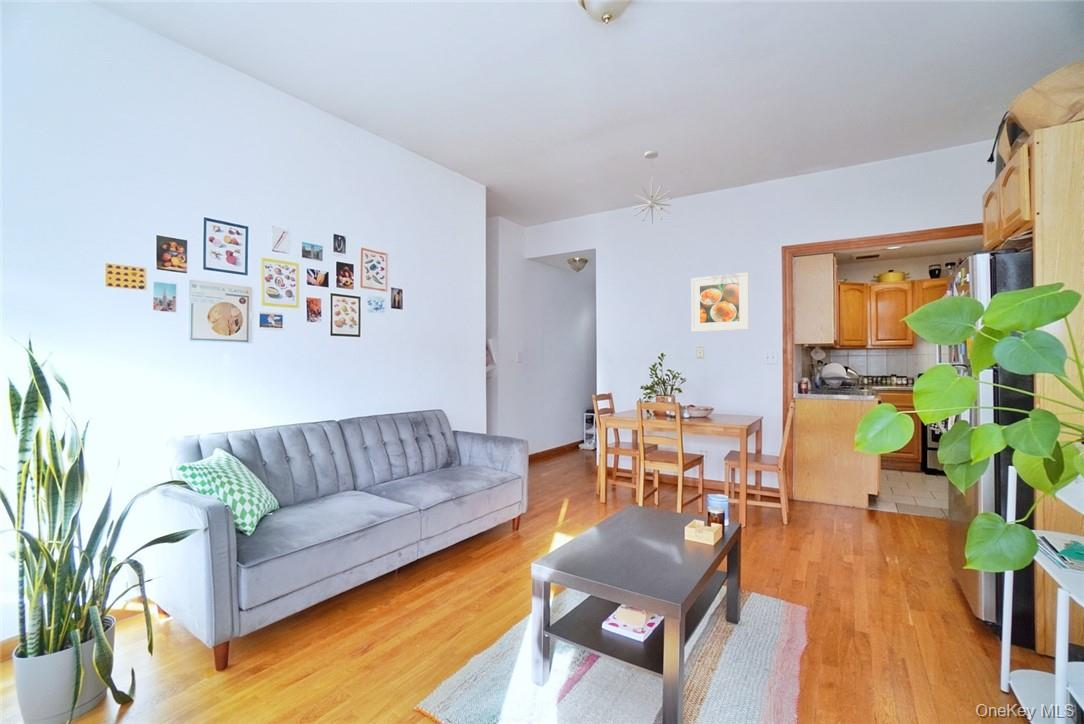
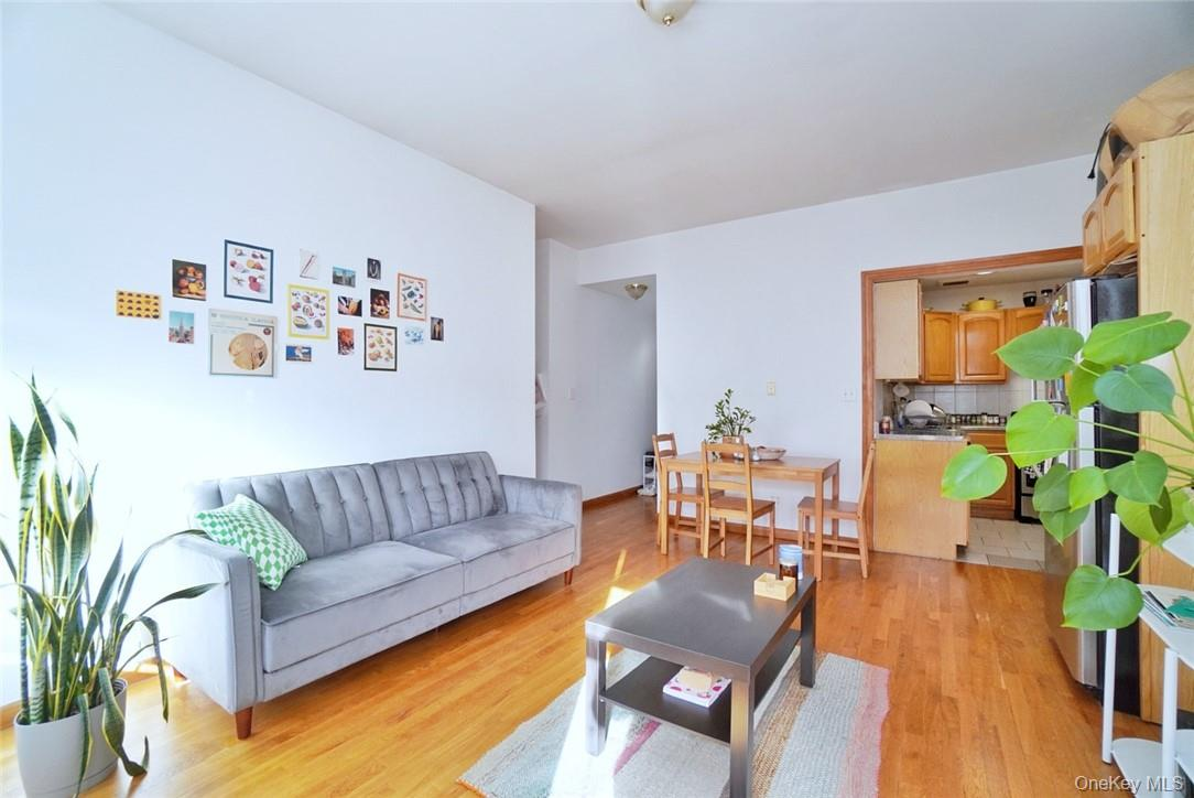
- pendant light [632,149,672,225]
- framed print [690,271,750,333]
